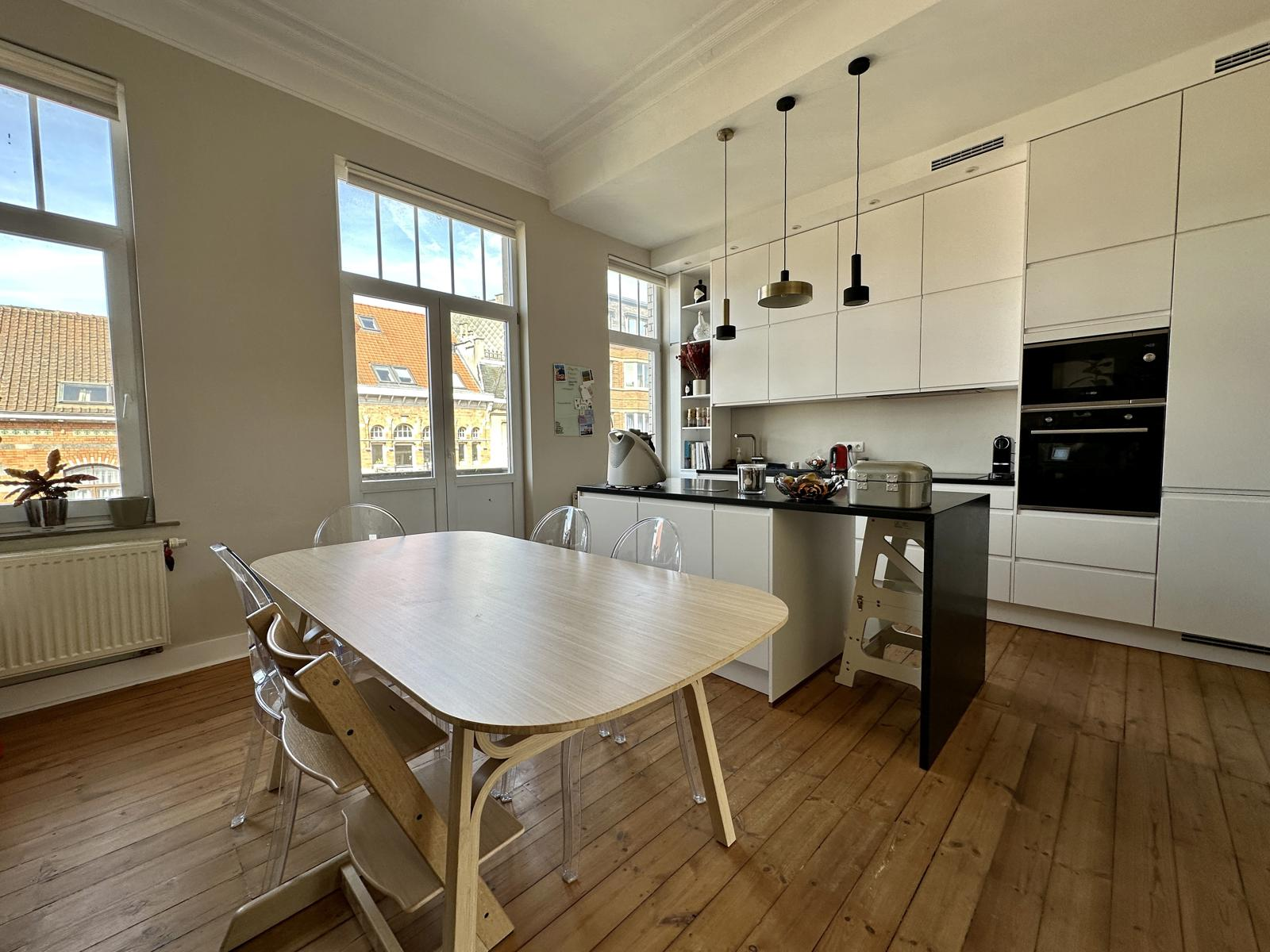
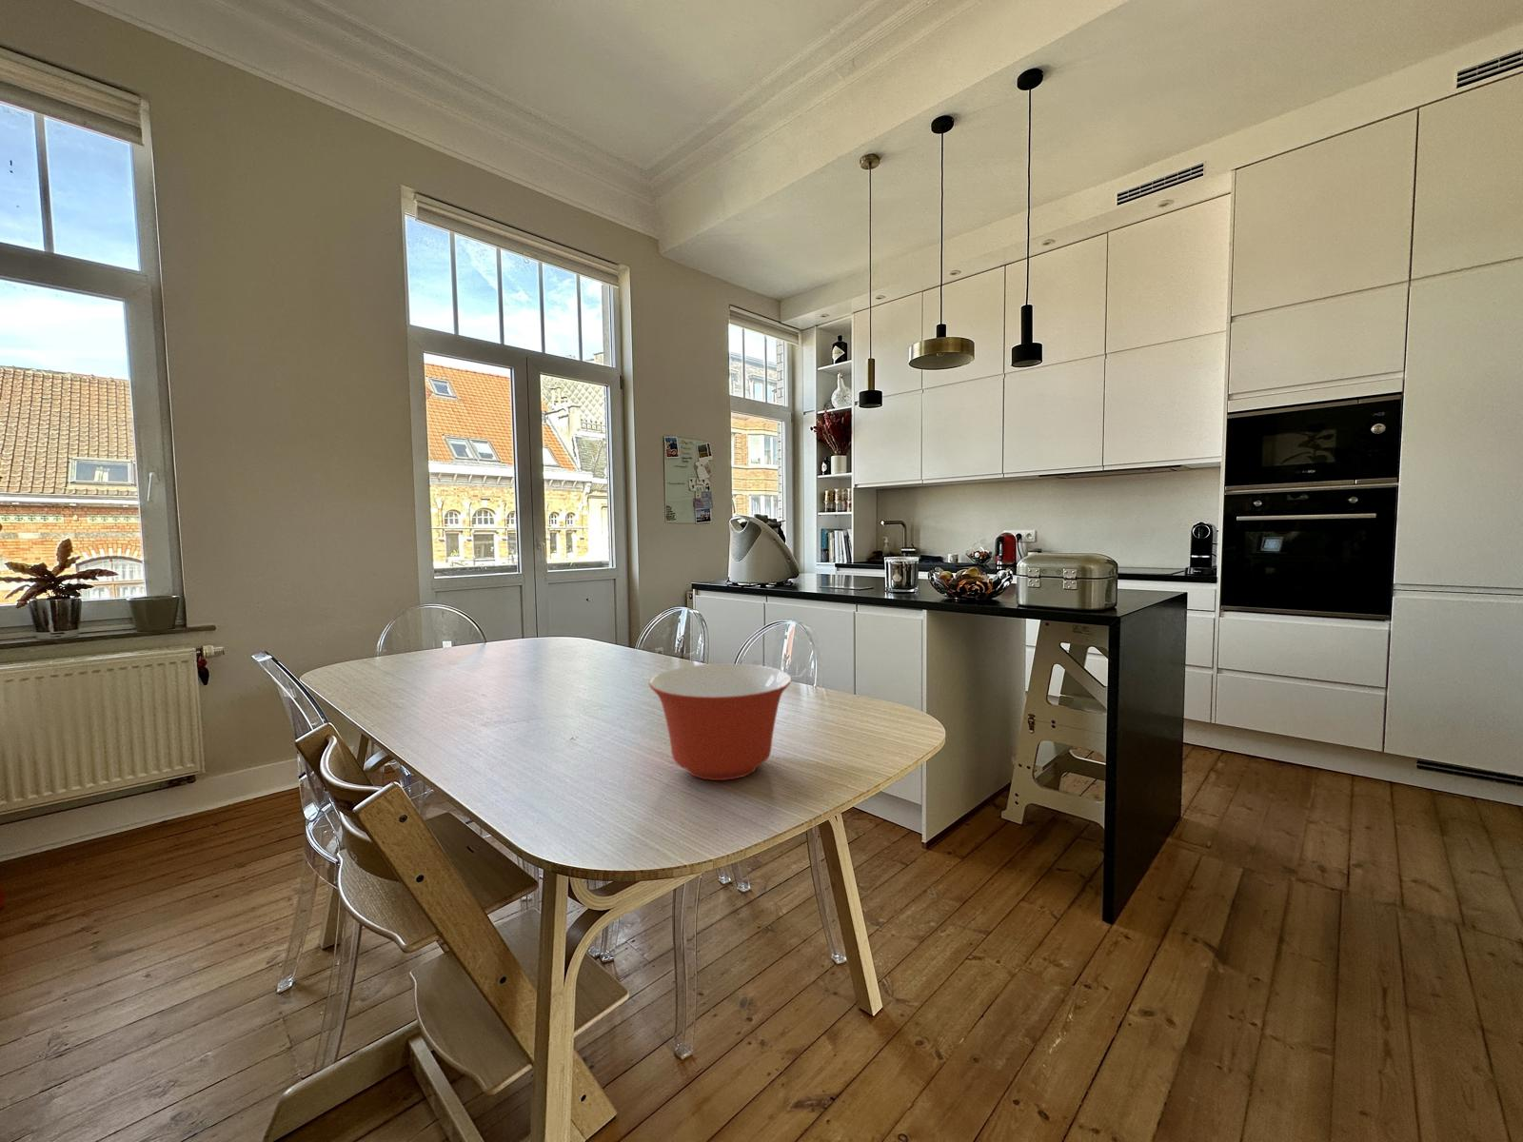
+ mixing bowl [649,662,793,781]
